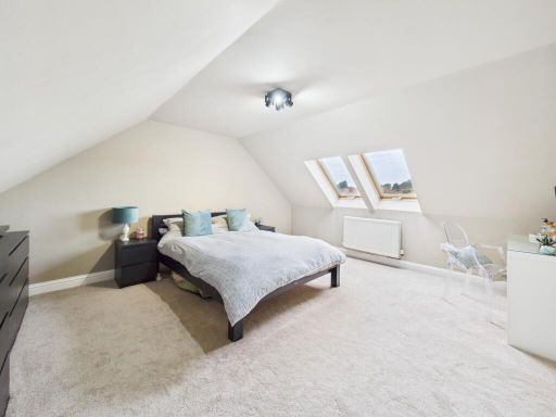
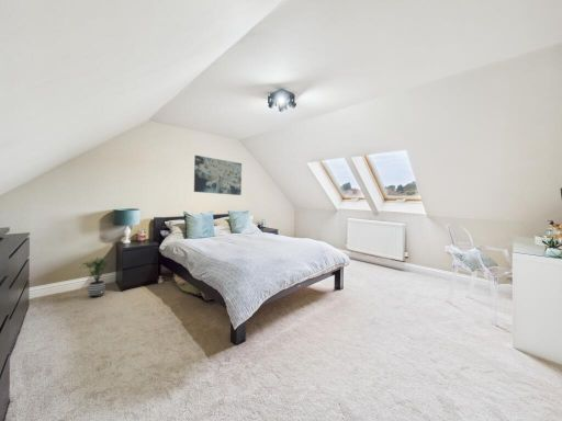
+ potted plant [78,257,111,298]
+ wall art [193,155,243,196]
